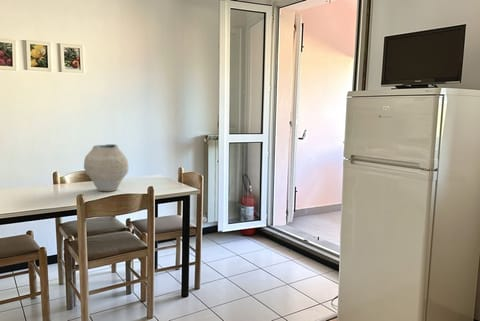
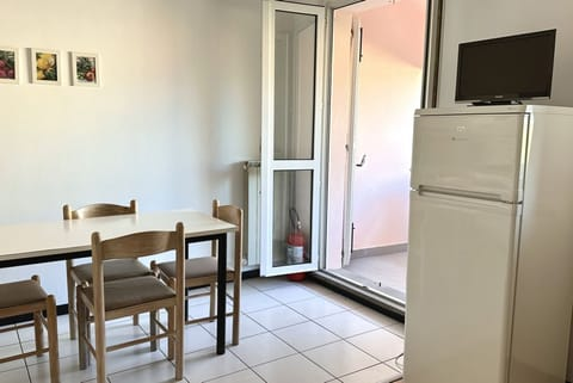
- vase [83,143,129,192]
